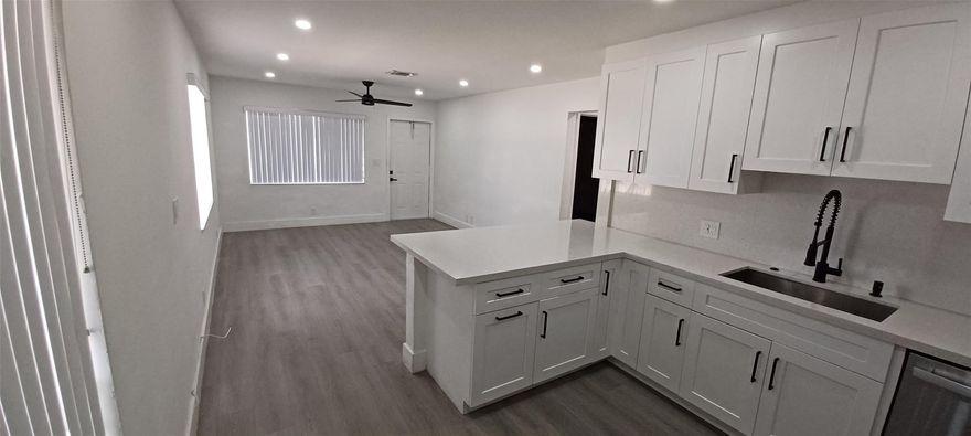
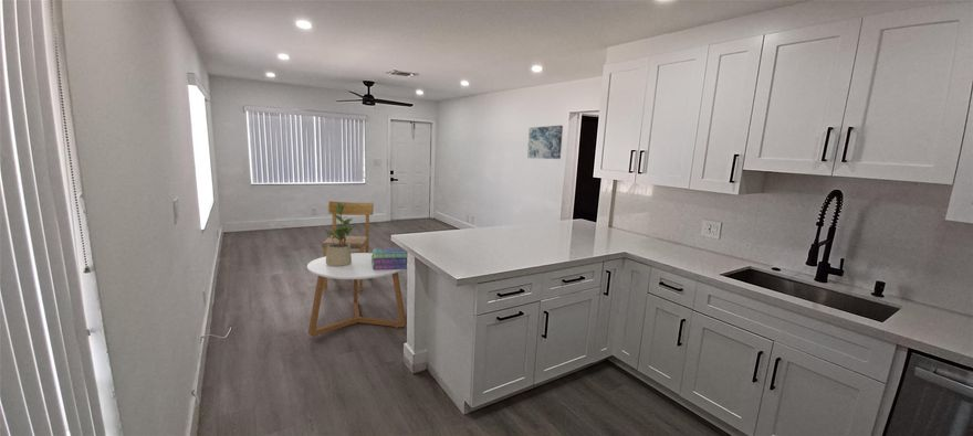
+ chair [321,200,375,291]
+ potted plant [325,203,355,266]
+ coffee table [306,252,407,337]
+ wall art [526,125,564,160]
+ stack of books [372,247,408,270]
